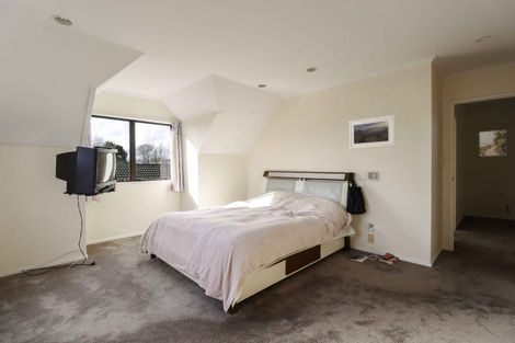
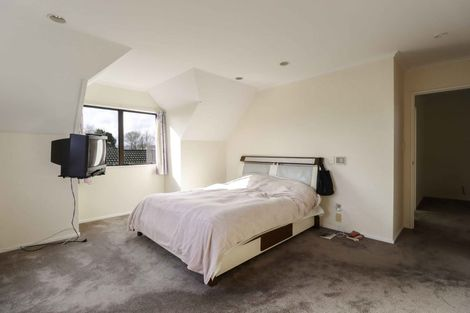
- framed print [478,128,508,158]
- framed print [348,114,396,150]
